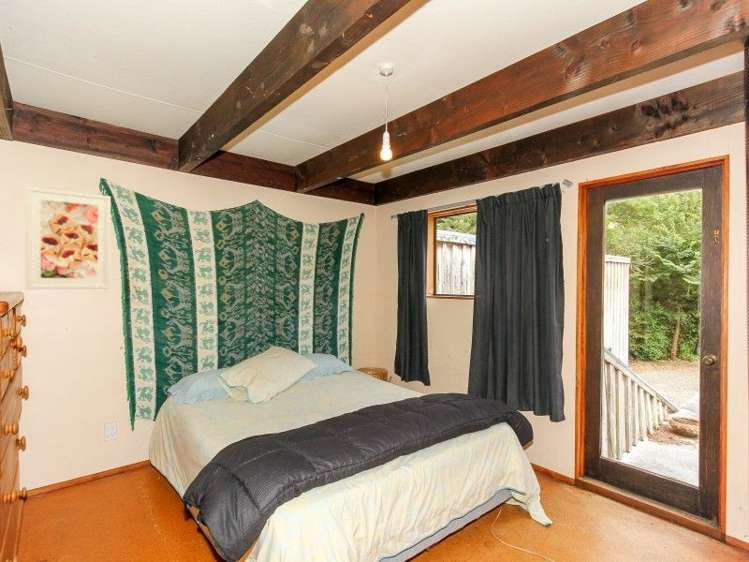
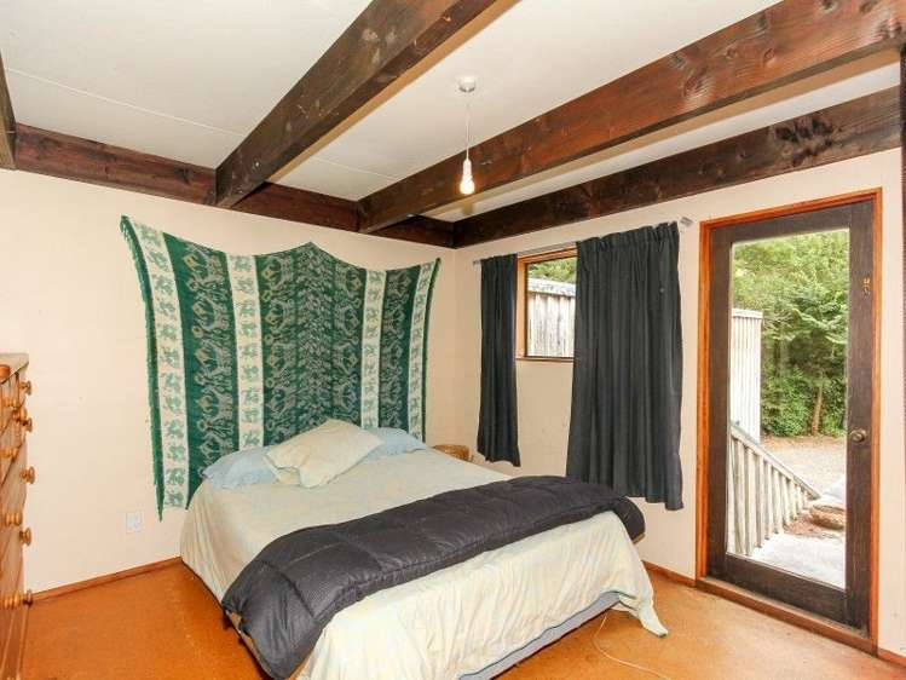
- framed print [25,186,112,290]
